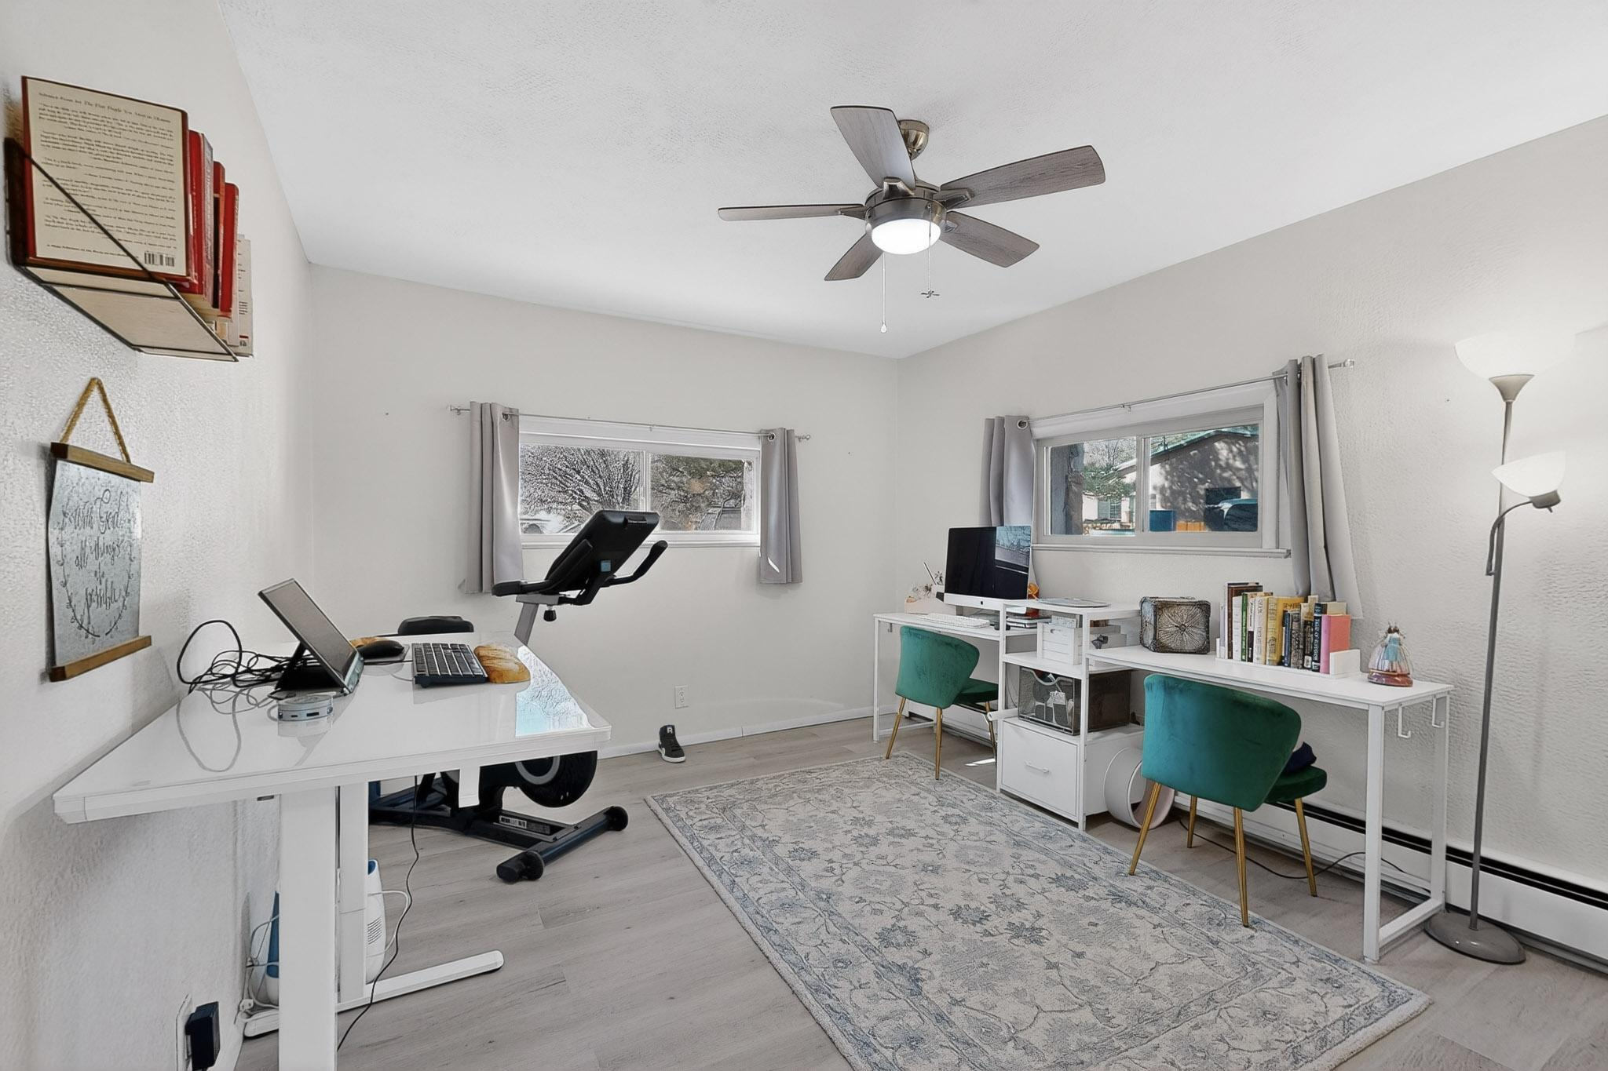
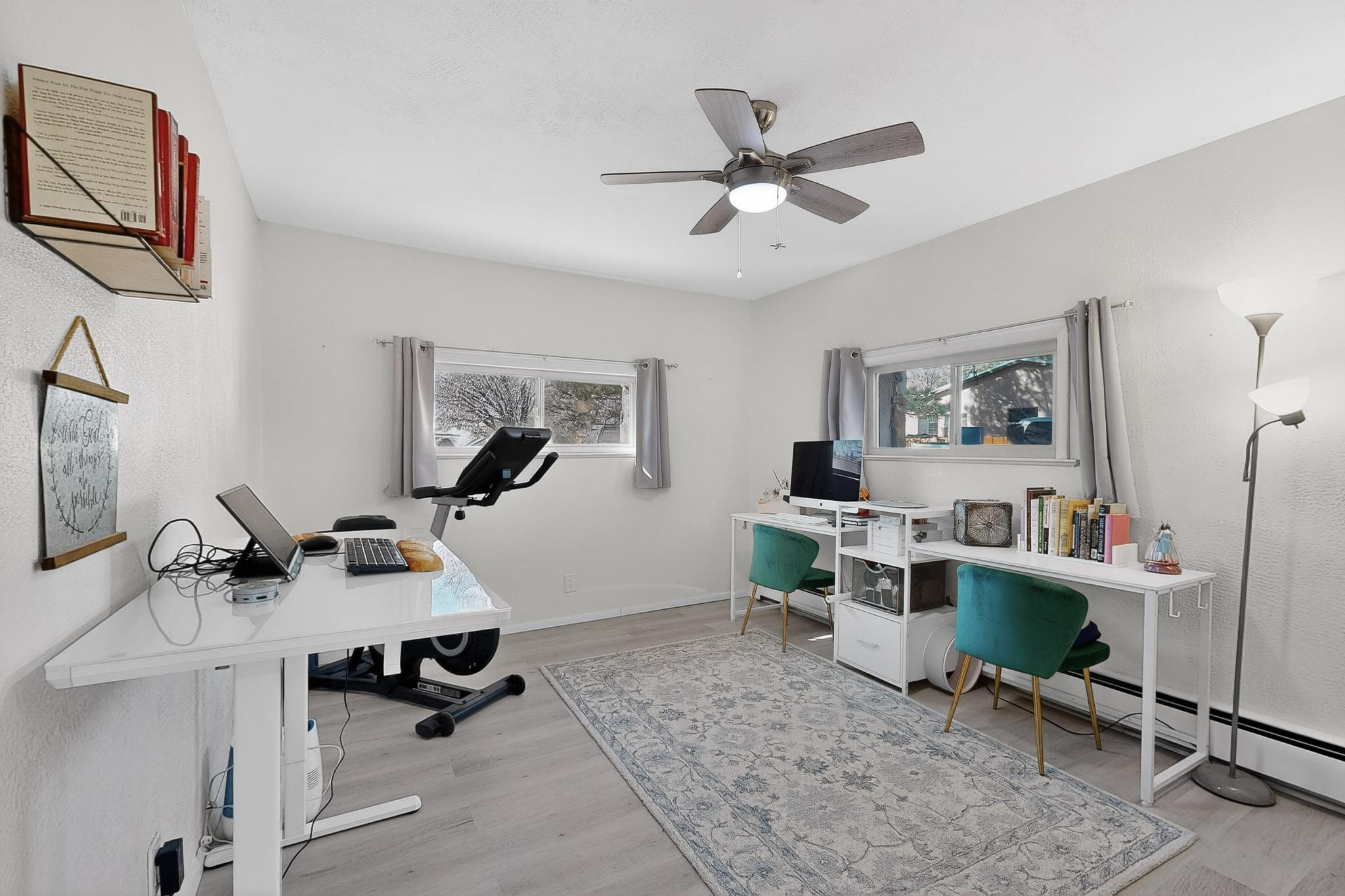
- sneaker [658,724,685,763]
